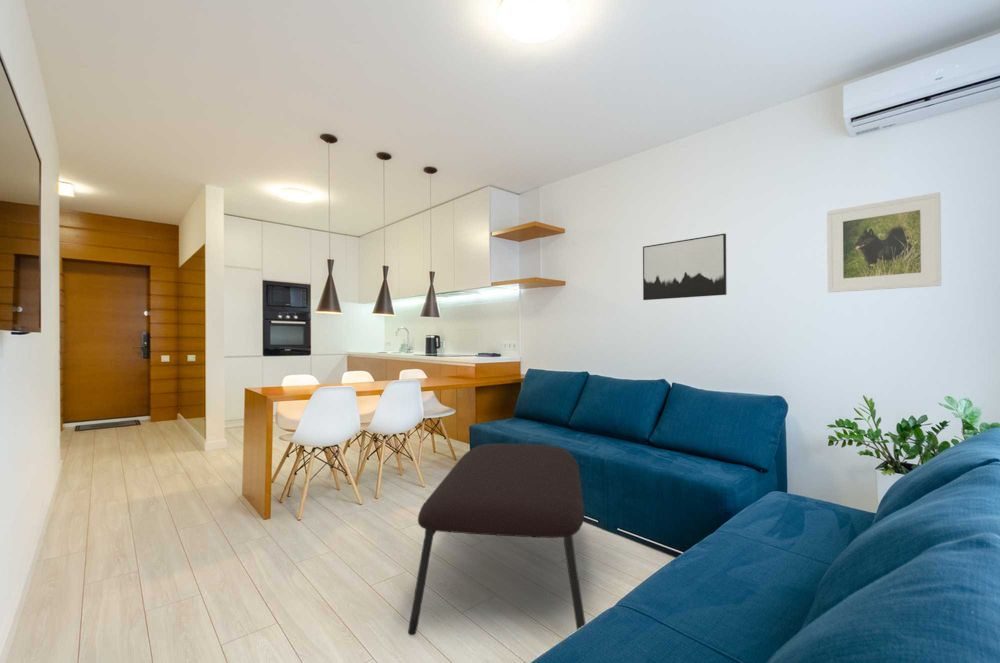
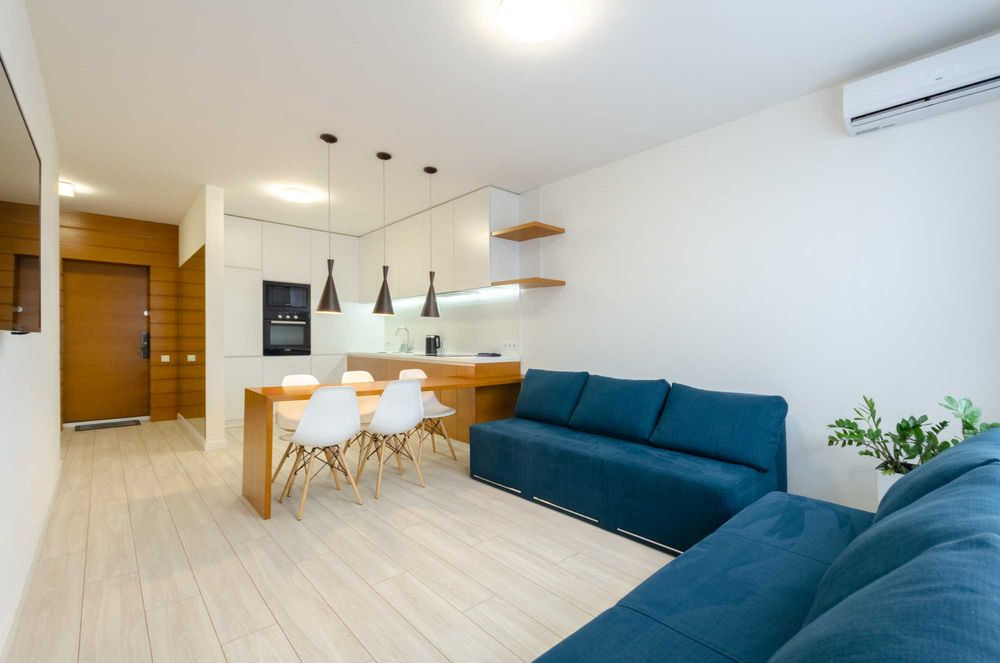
- coffee table [407,443,586,636]
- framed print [826,191,942,293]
- wall art [642,232,728,301]
